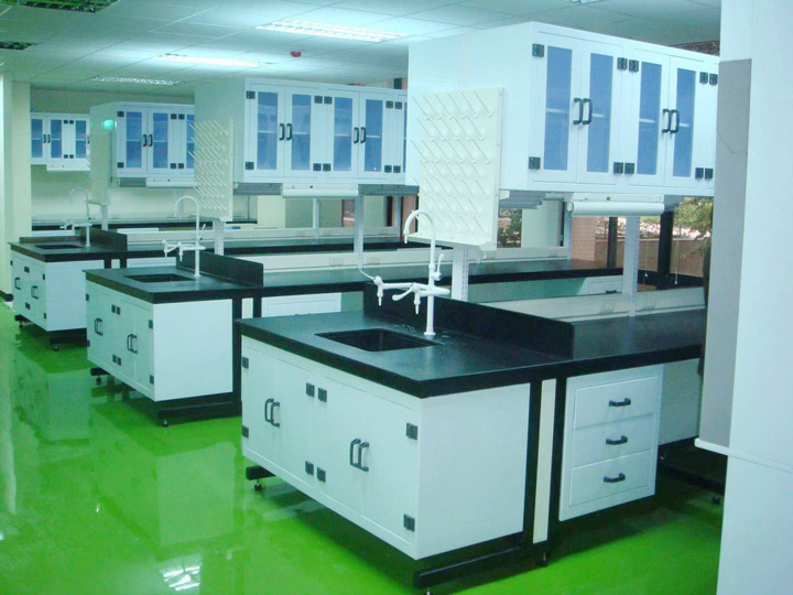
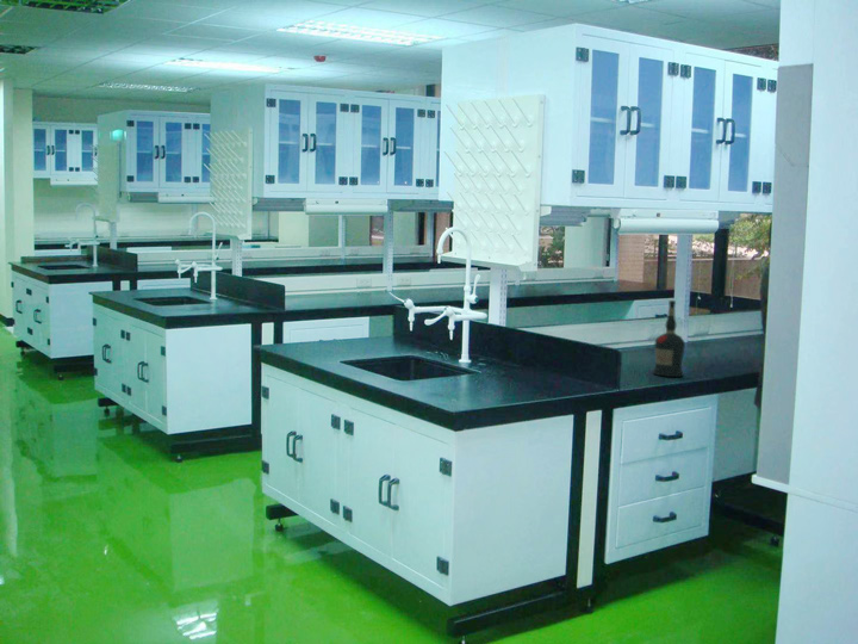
+ liquor bottle [652,299,686,378]
